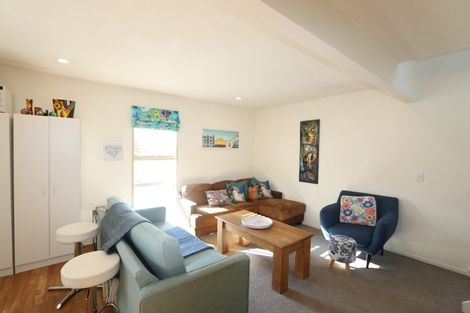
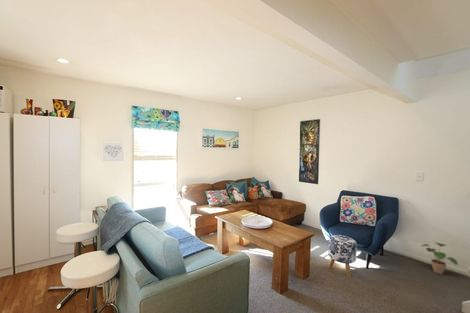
+ potted plant [420,241,459,275]
